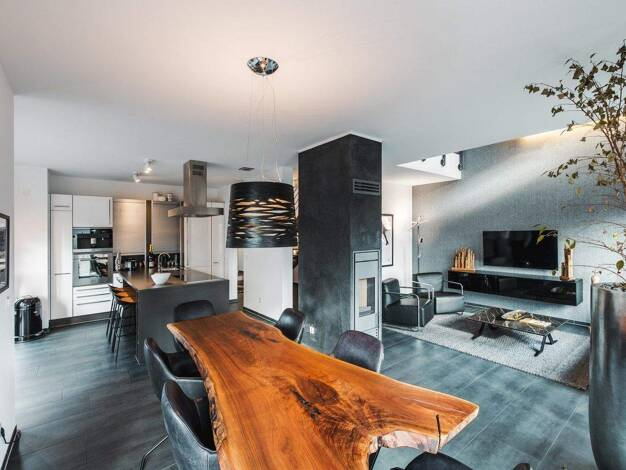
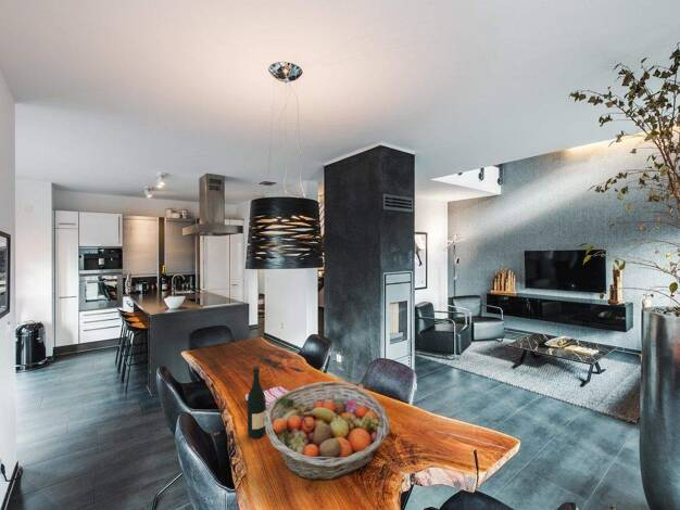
+ wine bottle [247,365,267,439]
+ fruit basket [265,380,391,482]
+ dish towel [244,385,289,409]
